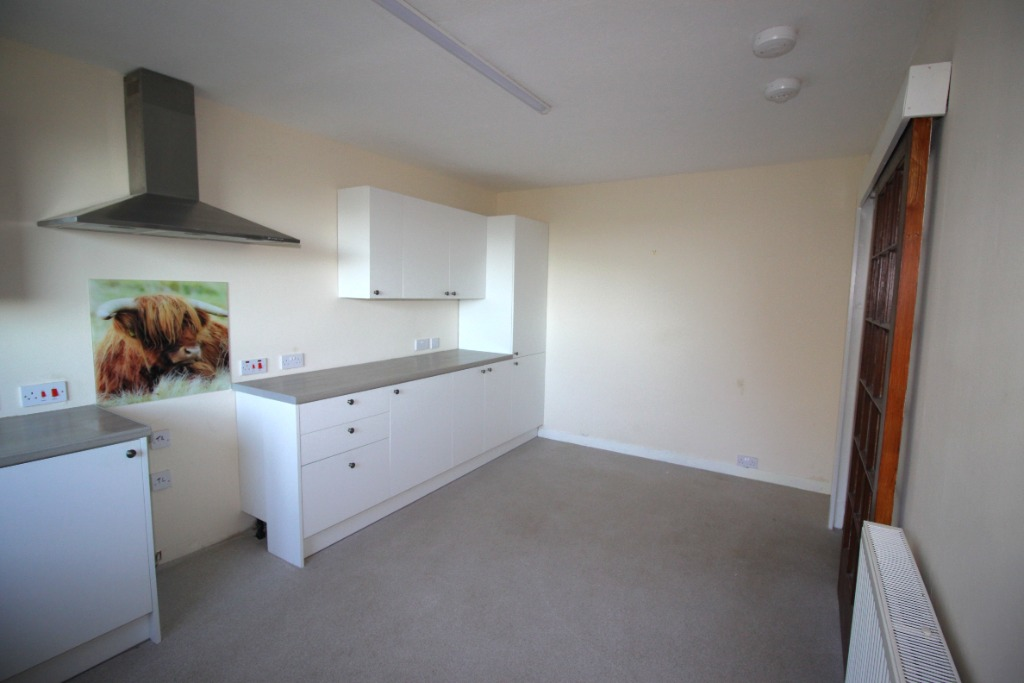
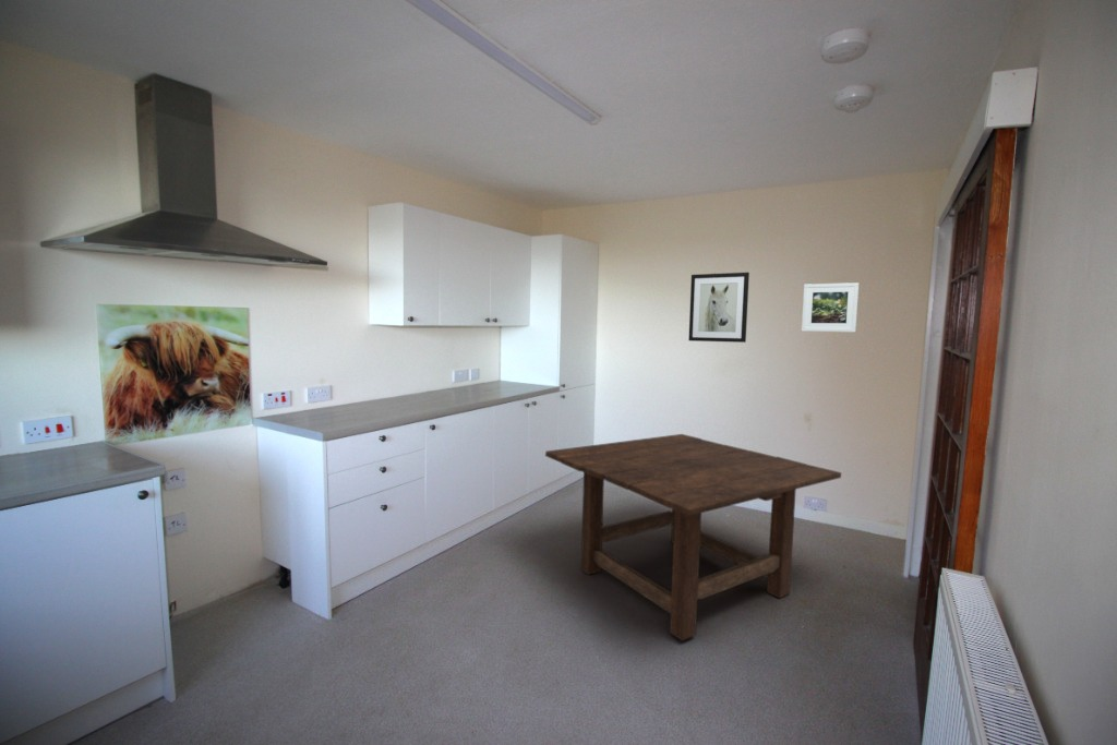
+ dining table [544,433,842,641]
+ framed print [801,281,860,333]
+ wall art [687,272,750,344]
